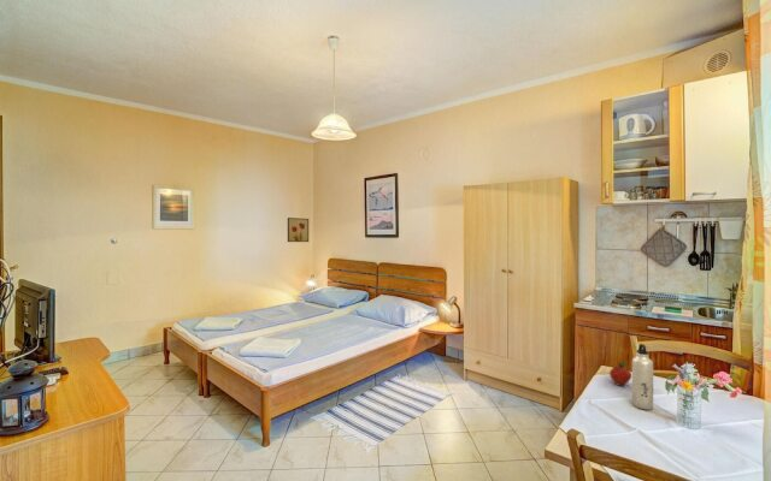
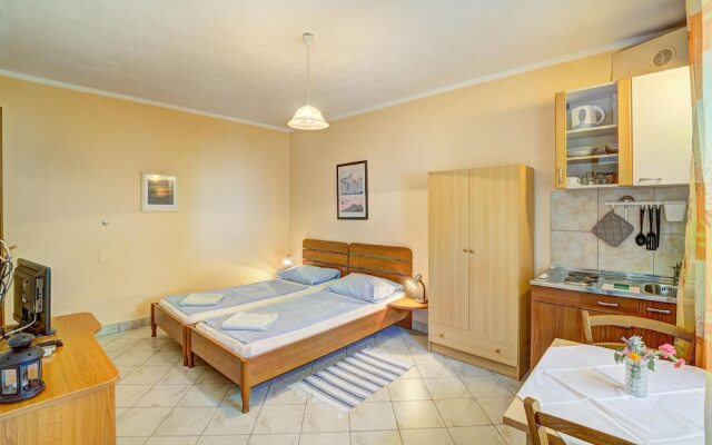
- water bottle [631,343,654,411]
- wall art [287,216,310,243]
- fruit [608,361,632,386]
